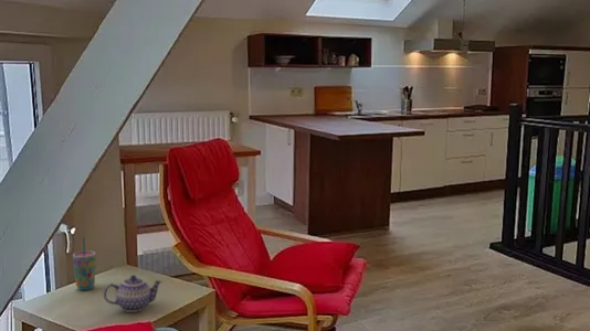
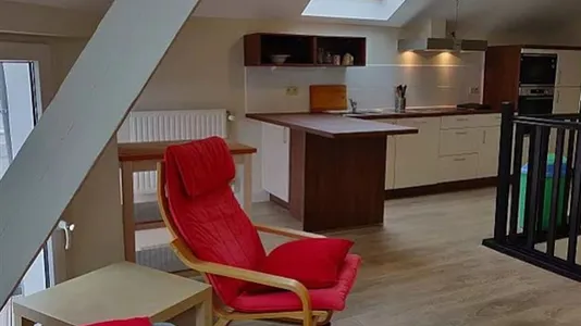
- cup [72,236,97,291]
- teapot [103,274,164,313]
